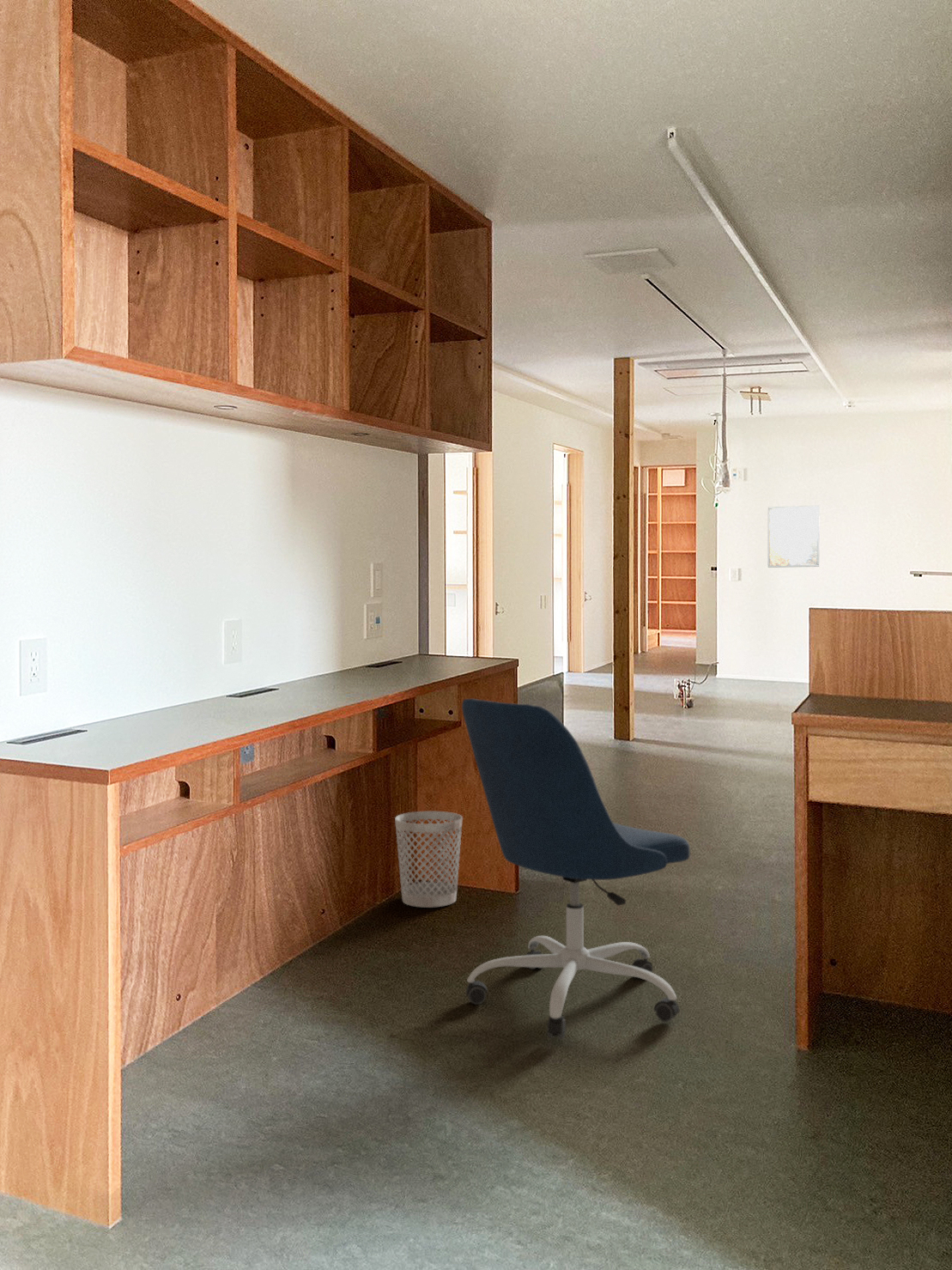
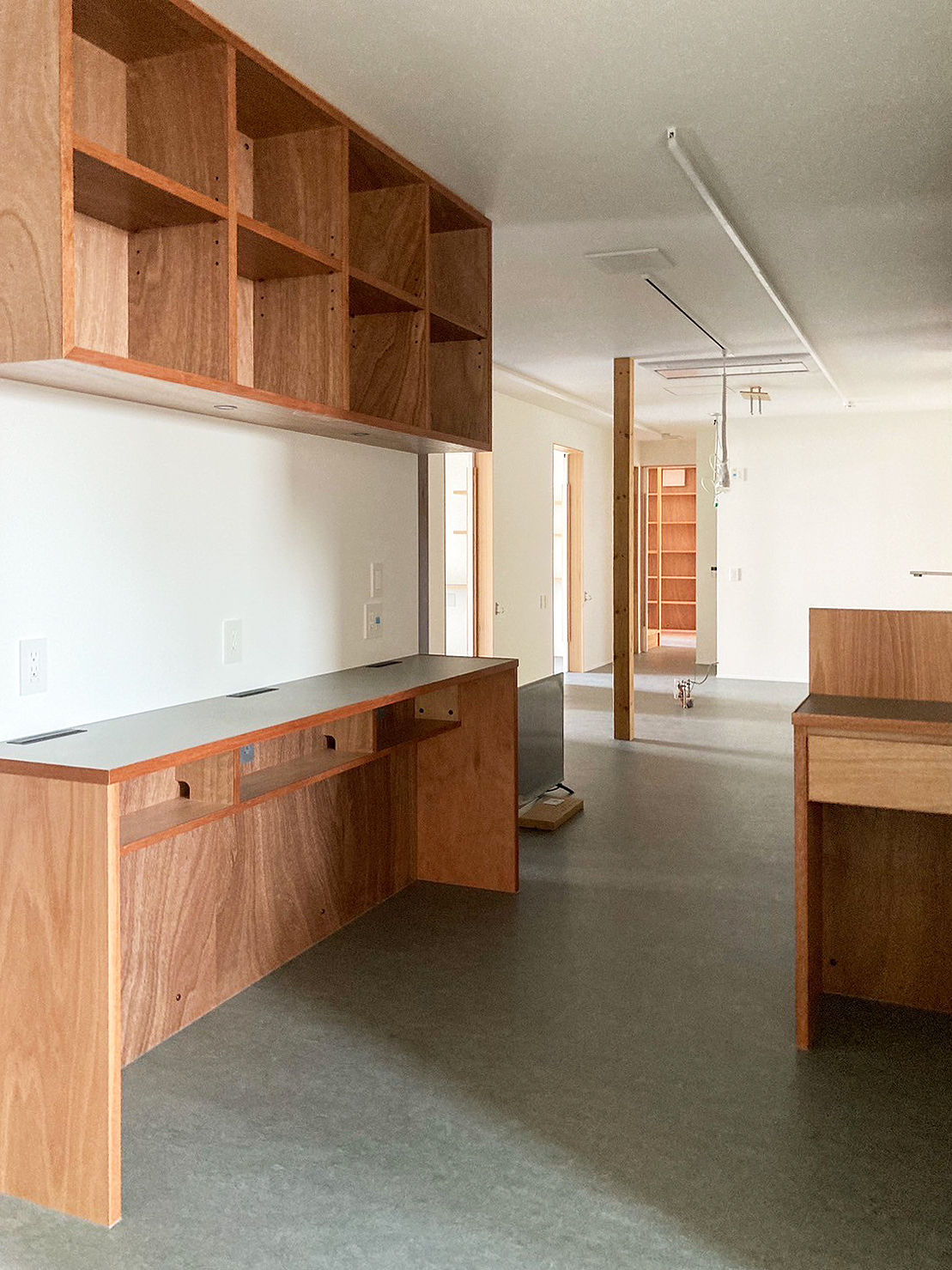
- wastebasket [394,811,464,908]
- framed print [767,505,821,568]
- office chair [461,698,691,1040]
